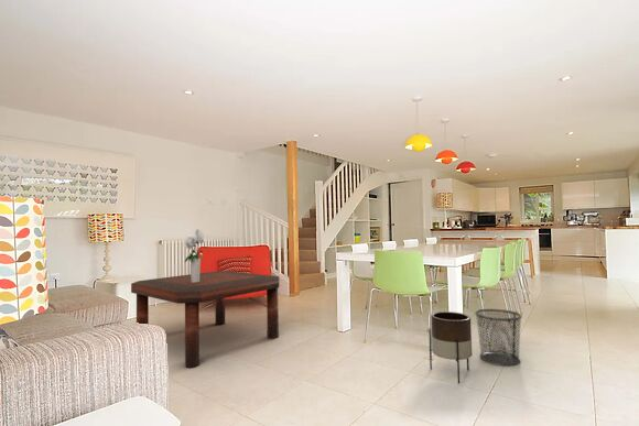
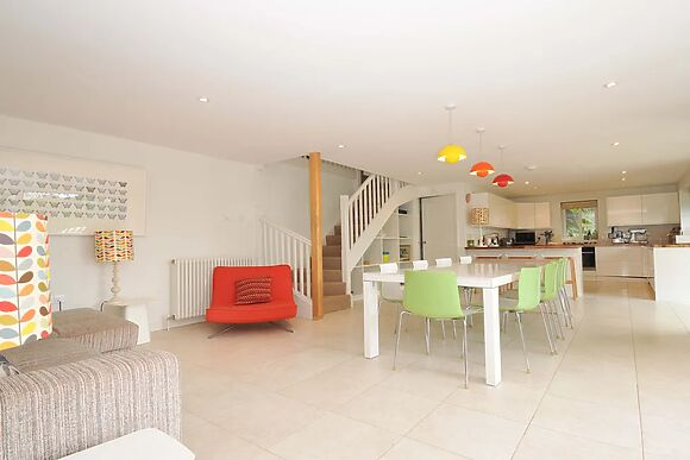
- planter [427,310,474,384]
- bouquet [182,228,206,282]
- waste bin [474,308,523,367]
- coffee table [130,270,280,369]
